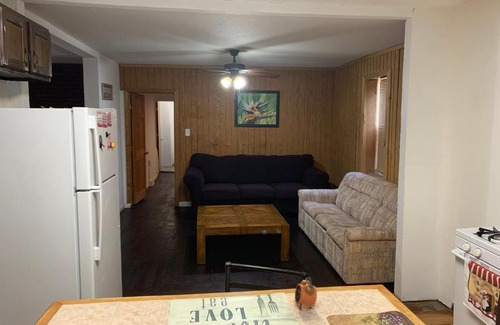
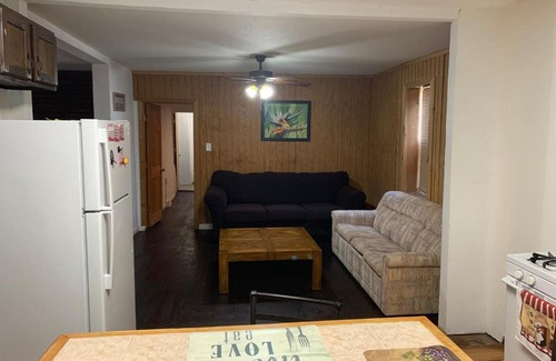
- alarm clock [294,276,318,311]
